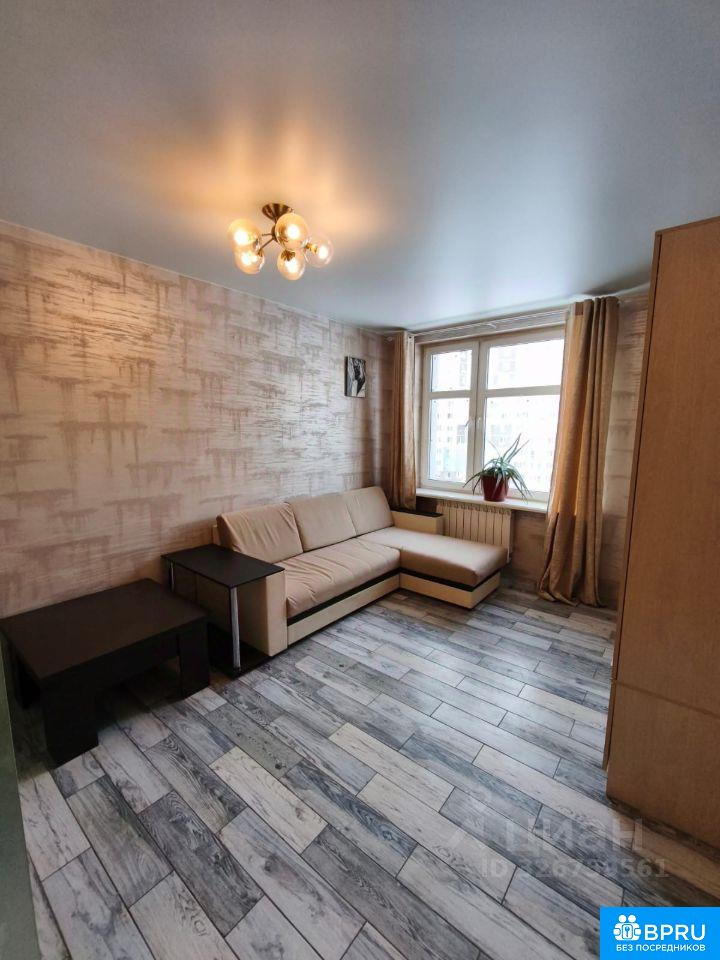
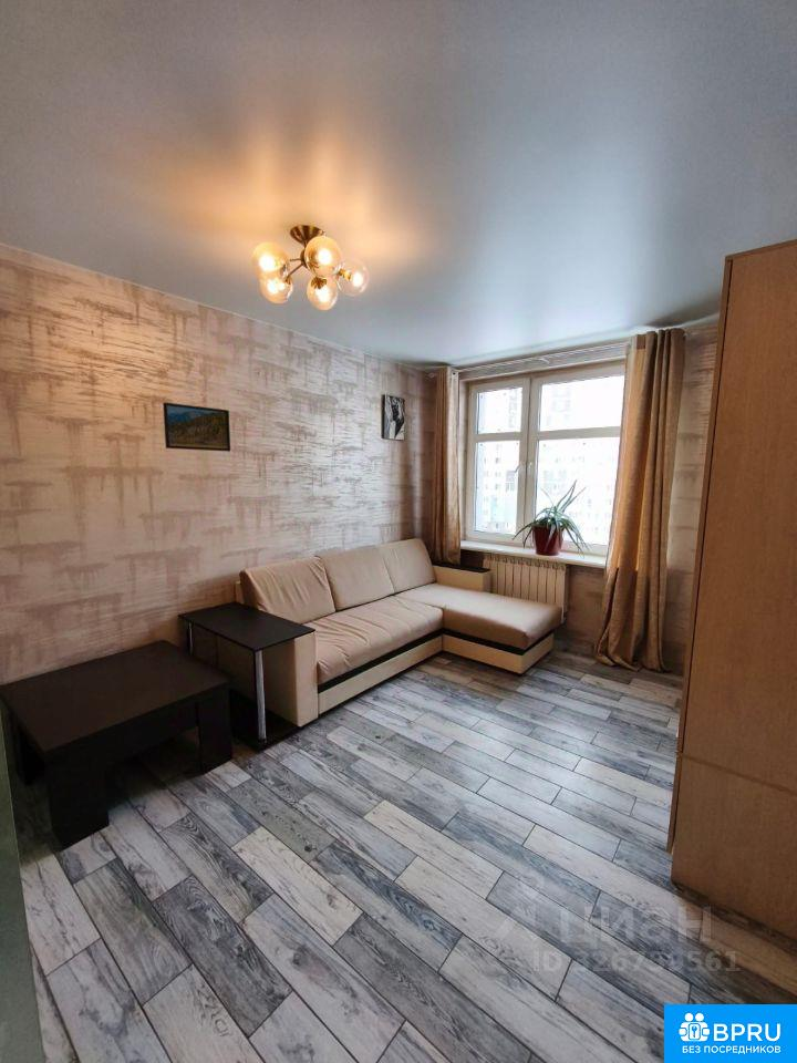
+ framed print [162,402,231,453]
